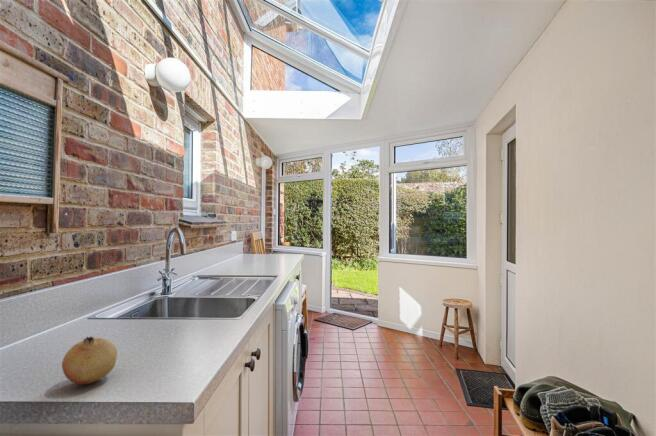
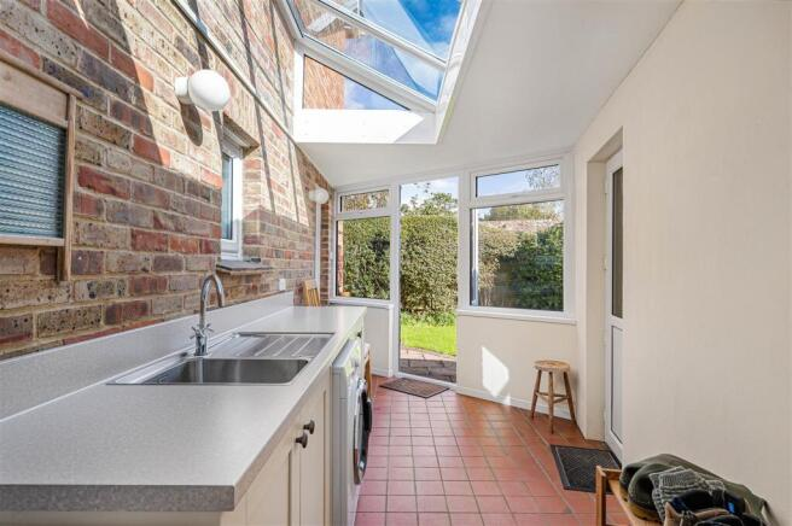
- fruit [61,335,118,385]
